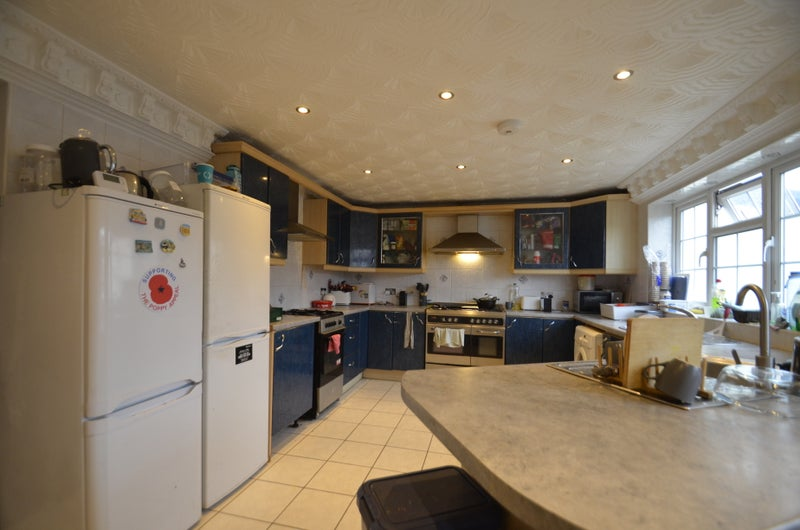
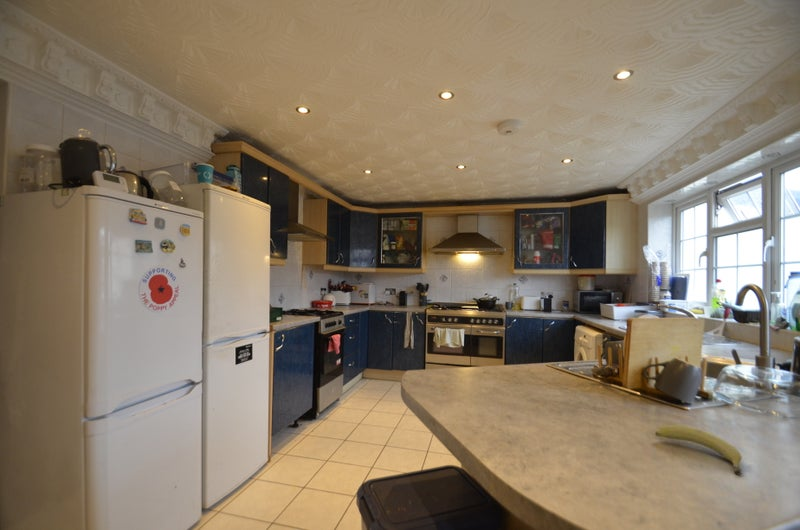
+ fruit [654,424,743,476]
